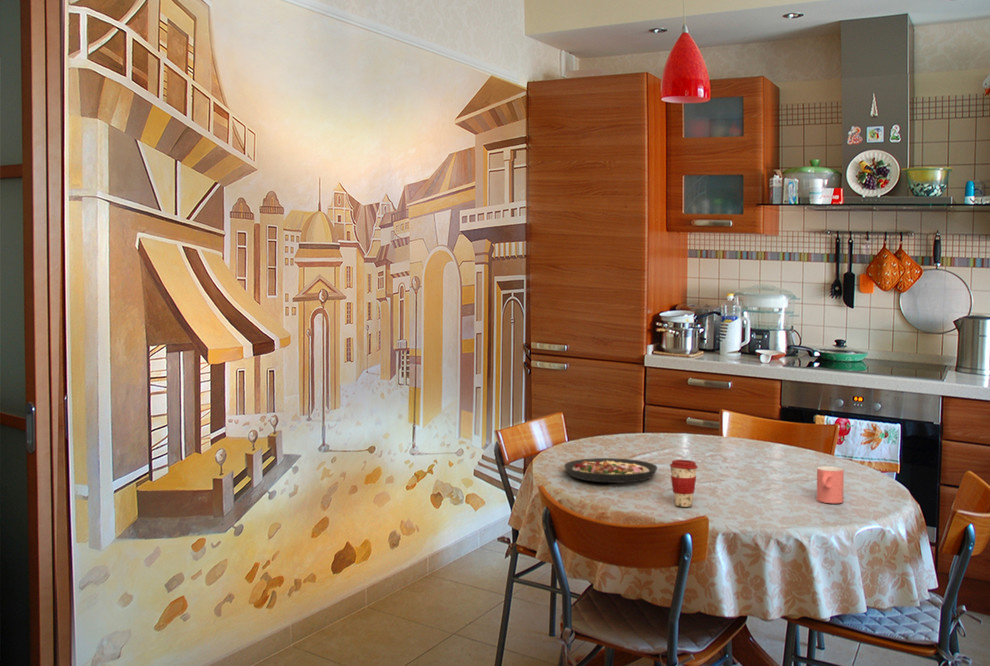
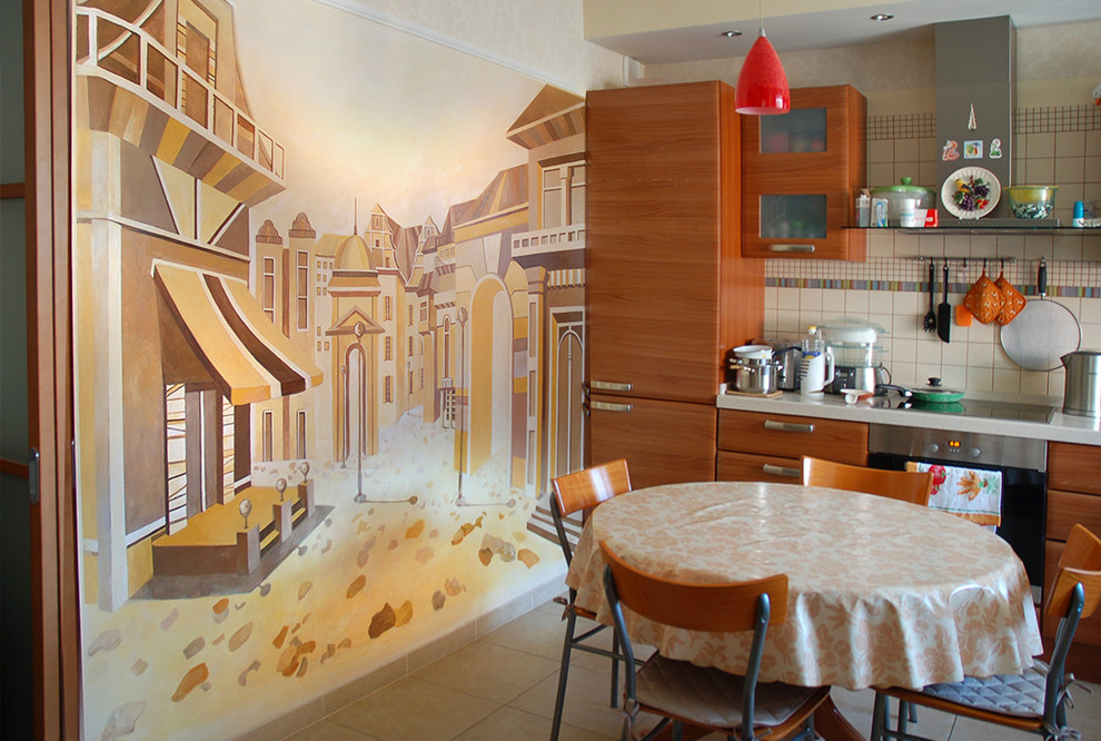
- plate [563,457,658,484]
- coffee cup [669,459,699,508]
- cup [816,466,845,504]
